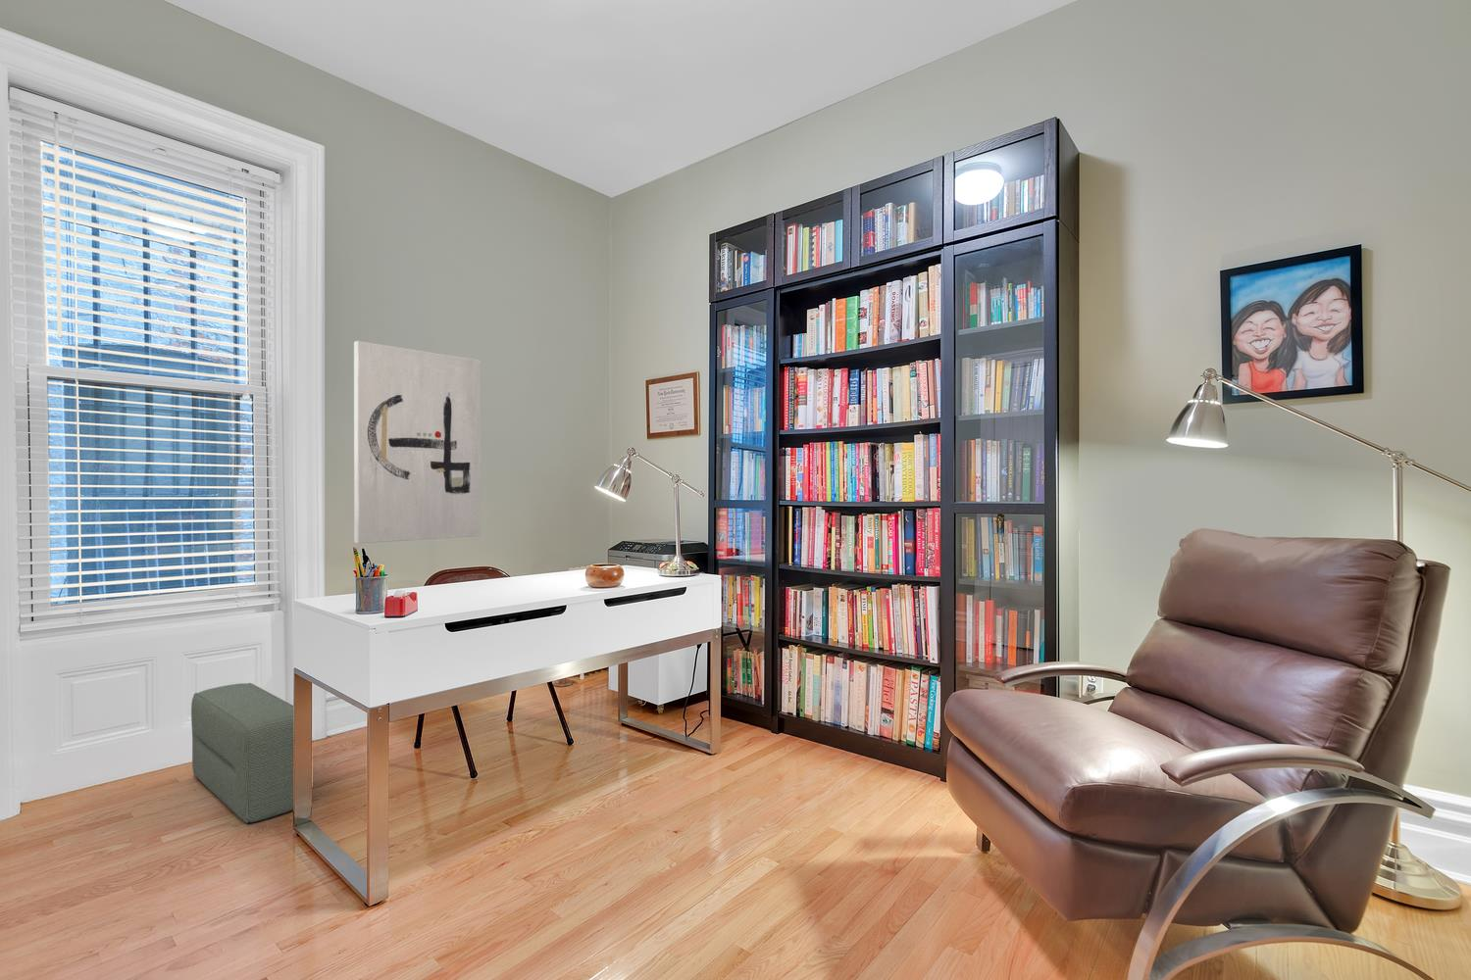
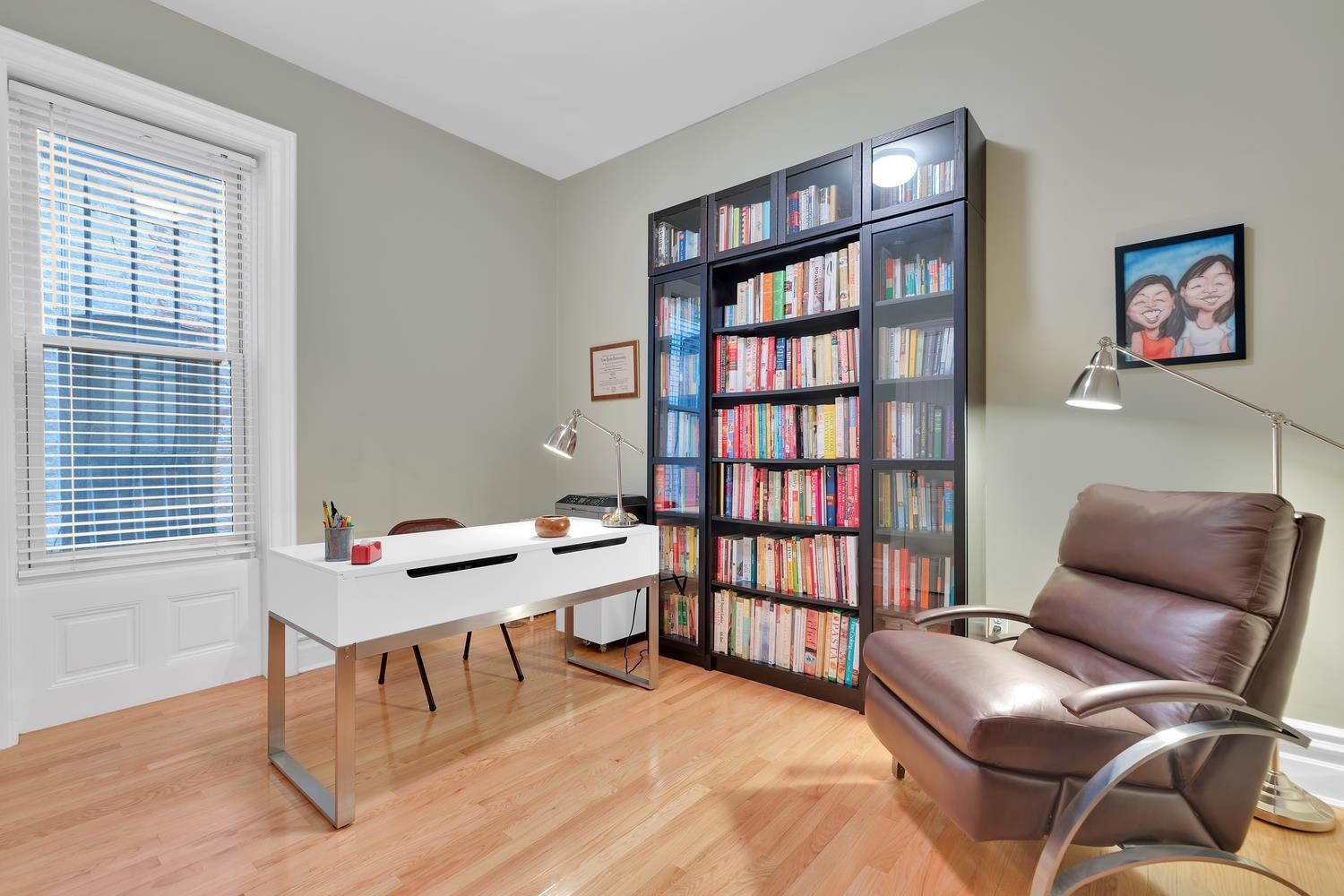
- pouf [190,682,294,825]
- wall art [354,340,482,544]
